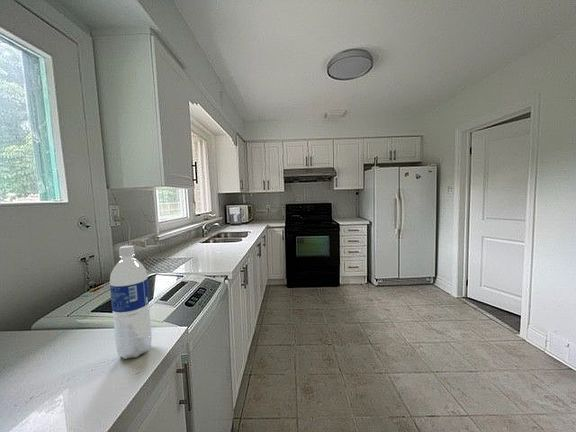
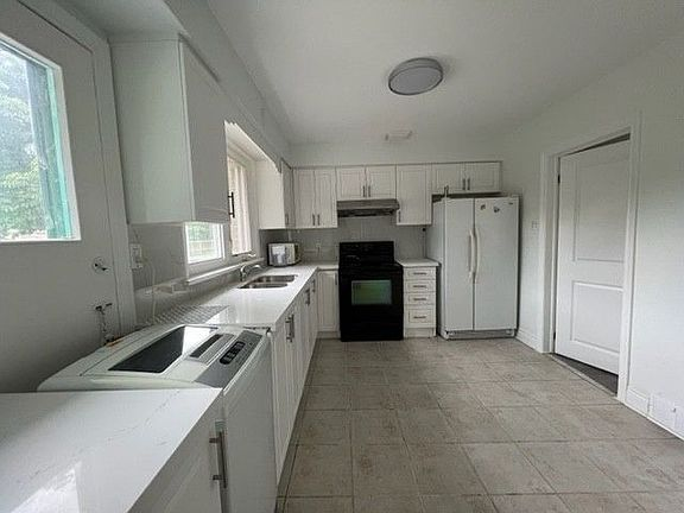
- water bottle [109,245,153,360]
